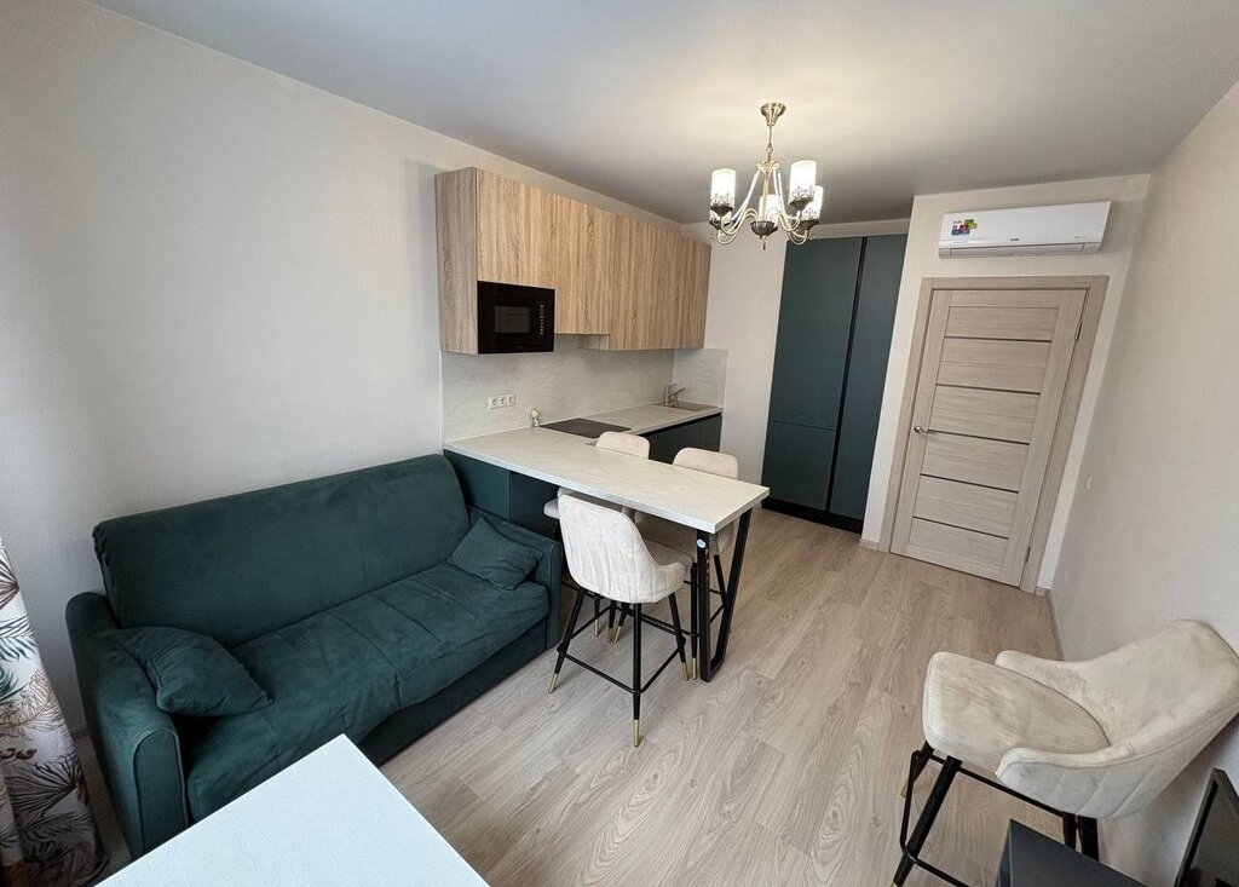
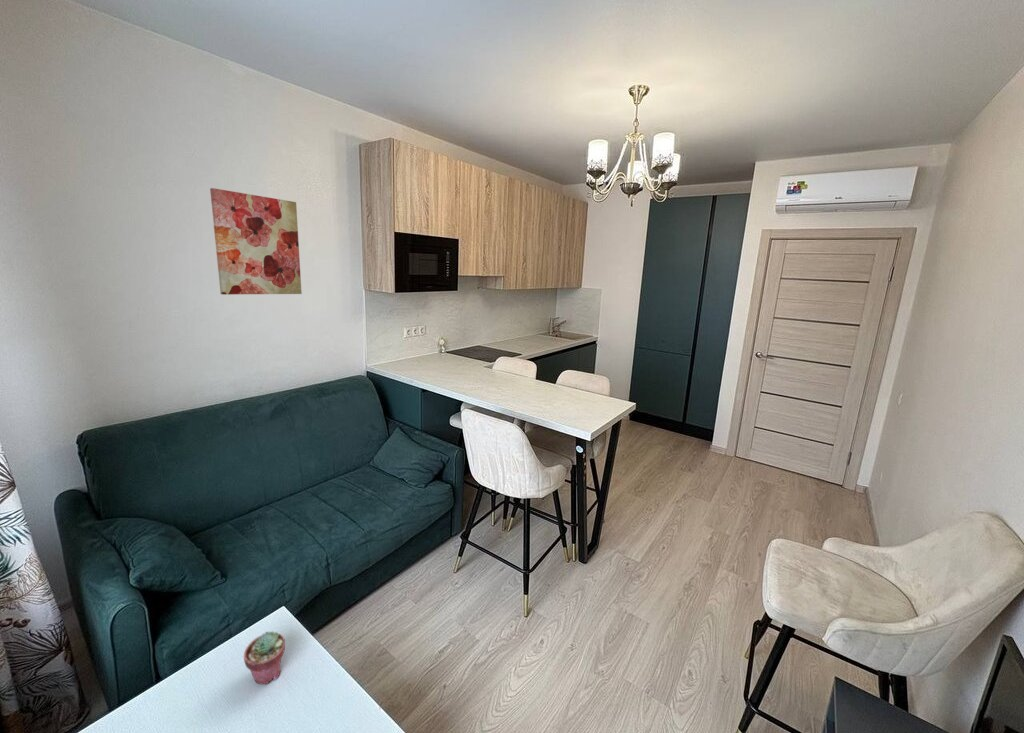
+ wall art [209,187,303,296]
+ potted succulent [243,630,286,685]
